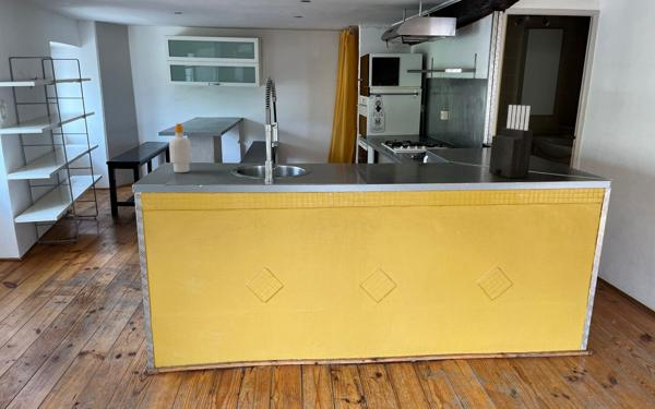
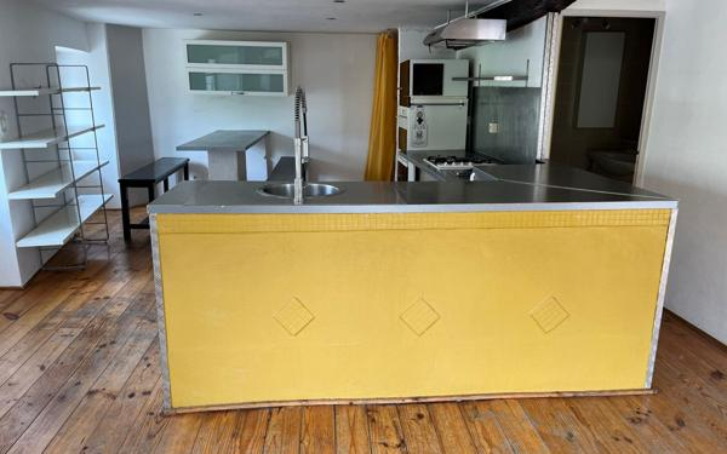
- soap bottle [168,122,192,173]
- knife block [488,104,534,179]
